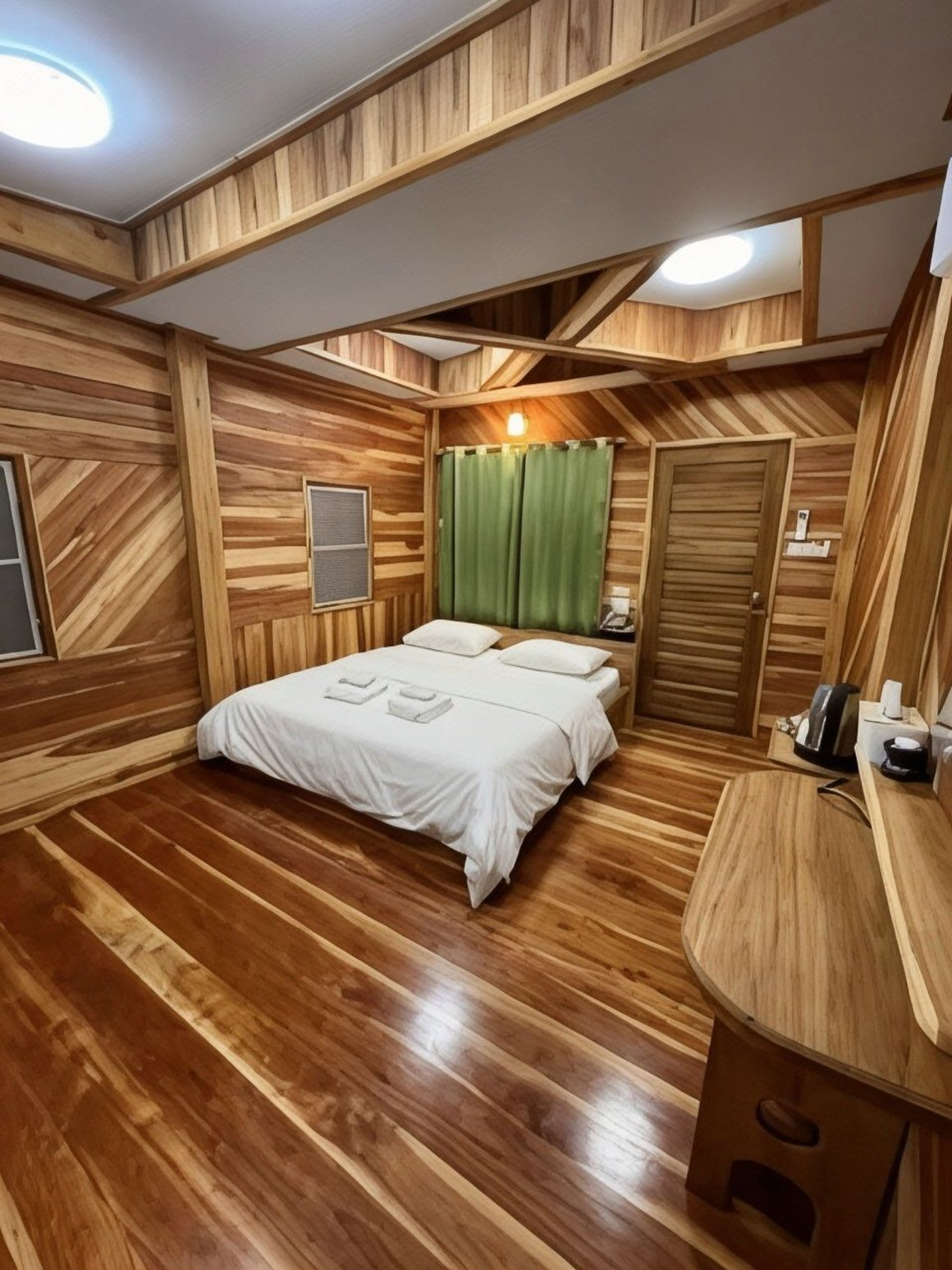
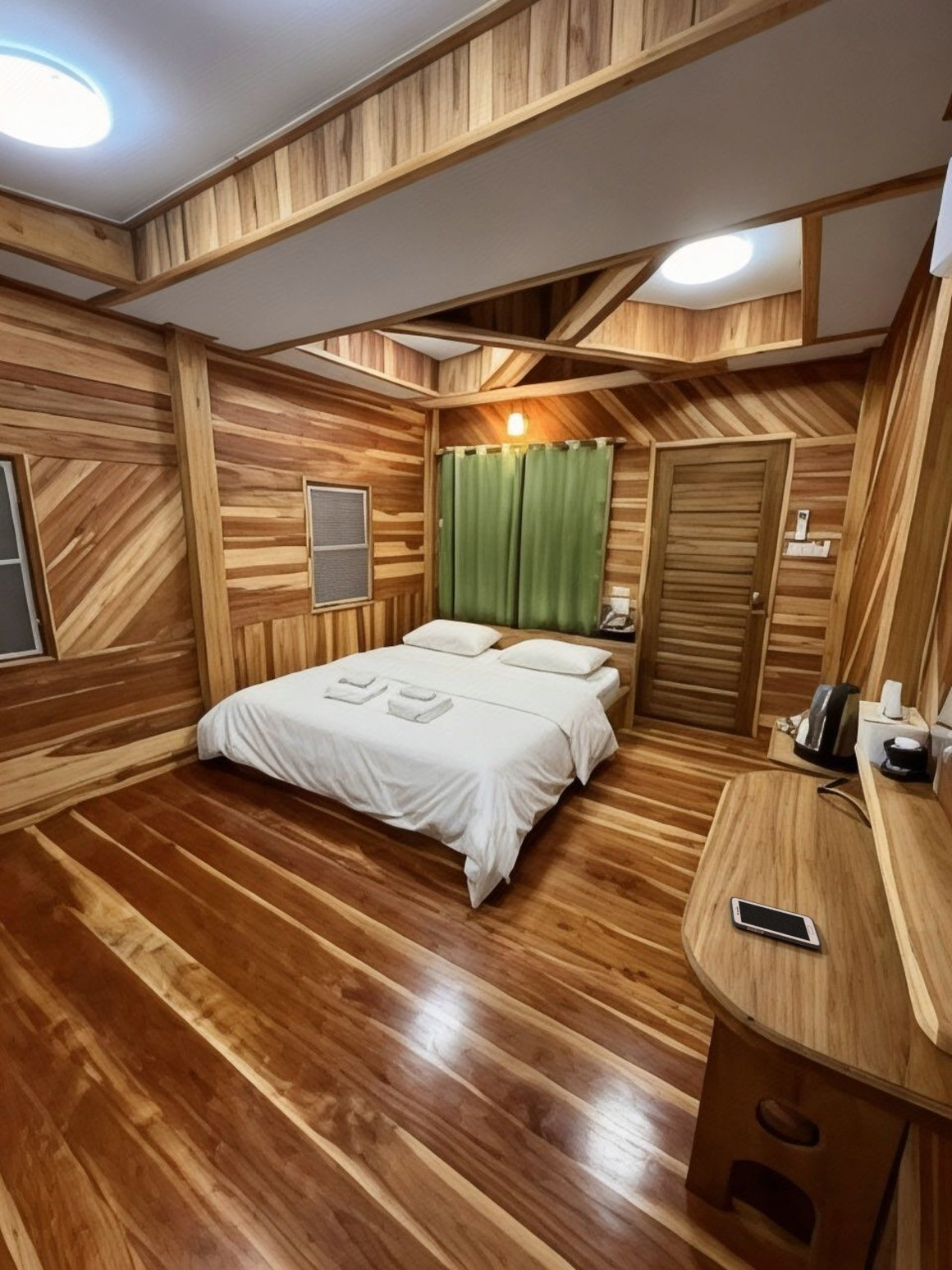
+ cell phone [729,896,822,950]
